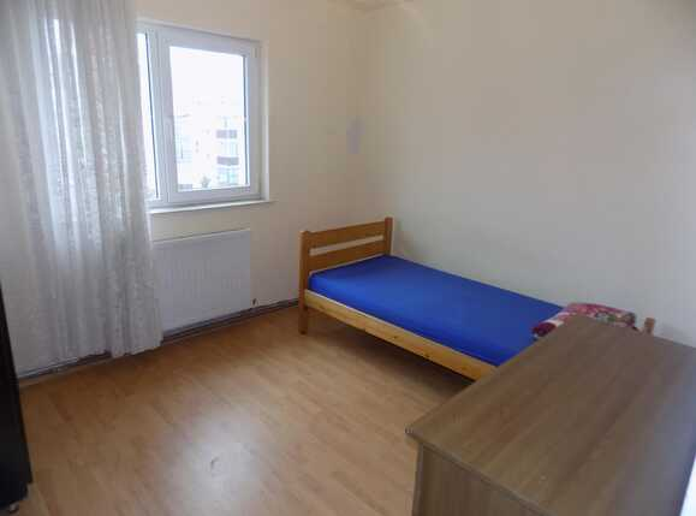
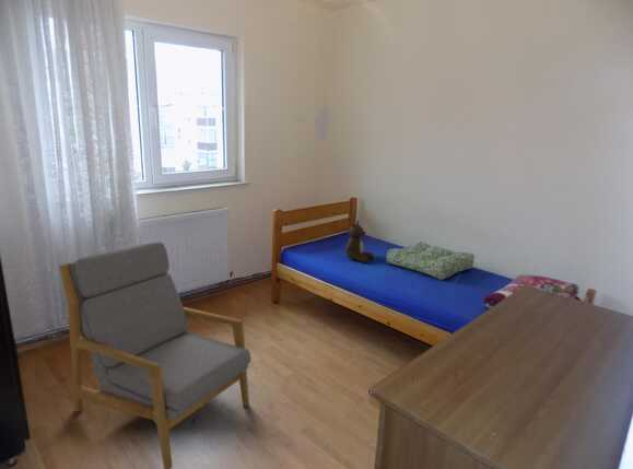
+ seat cushion [385,239,476,281]
+ teddy bear [344,220,375,263]
+ armchair [58,239,251,469]
